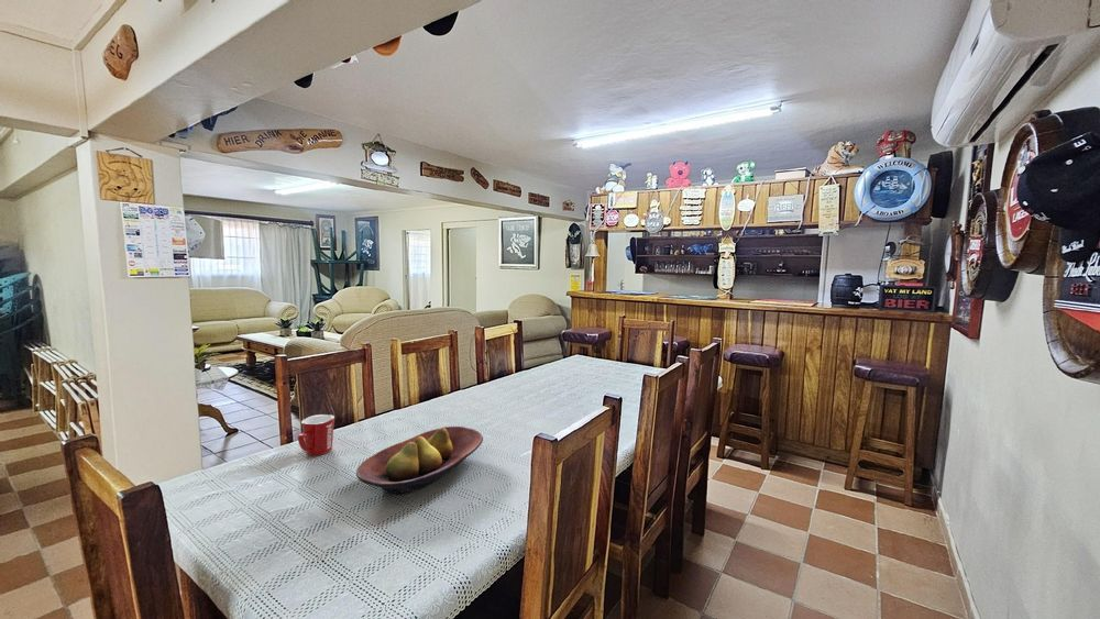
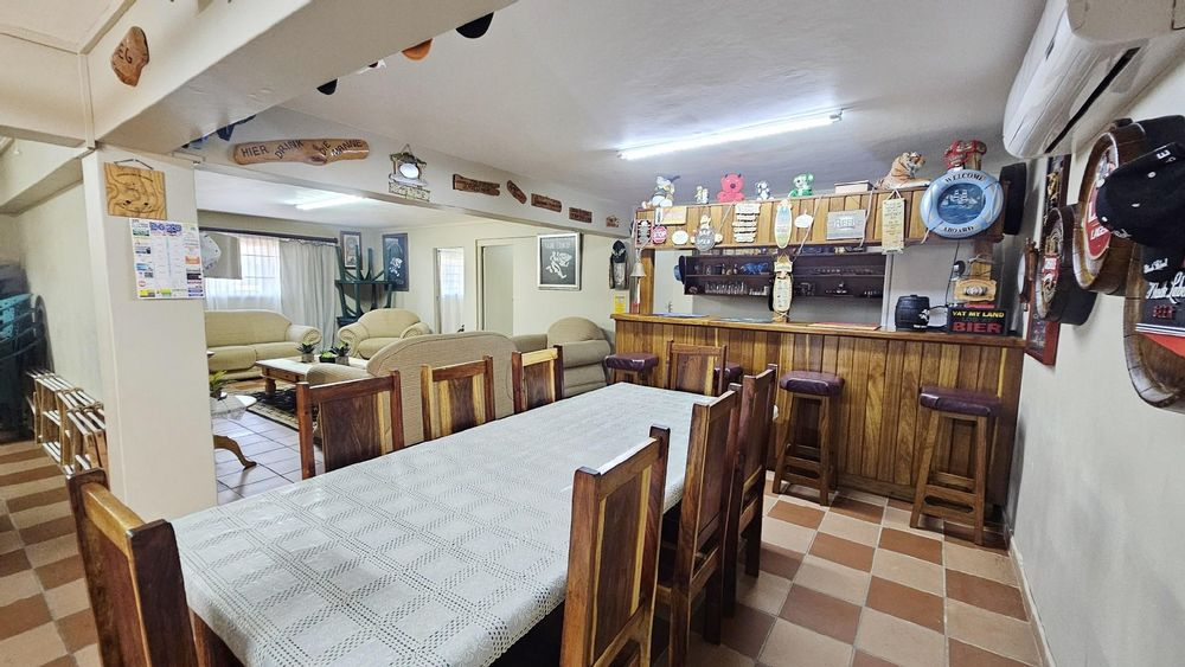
- mug [297,413,336,456]
- fruit bowl [355,425,484,497]
